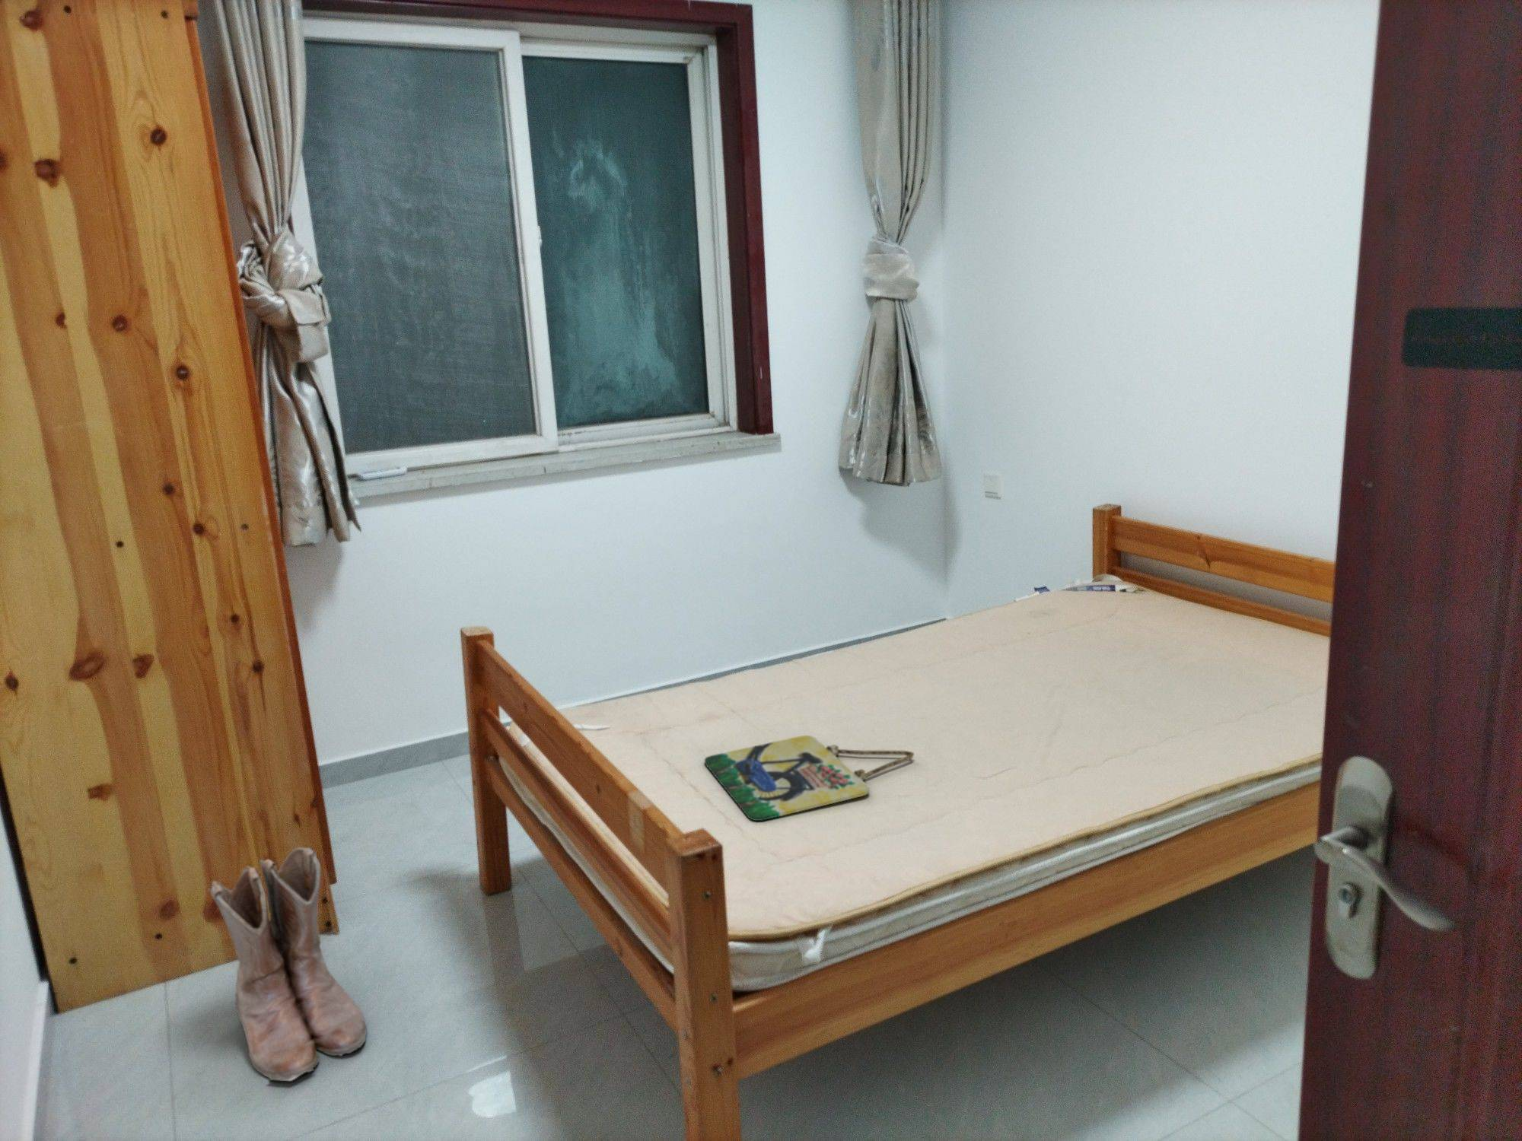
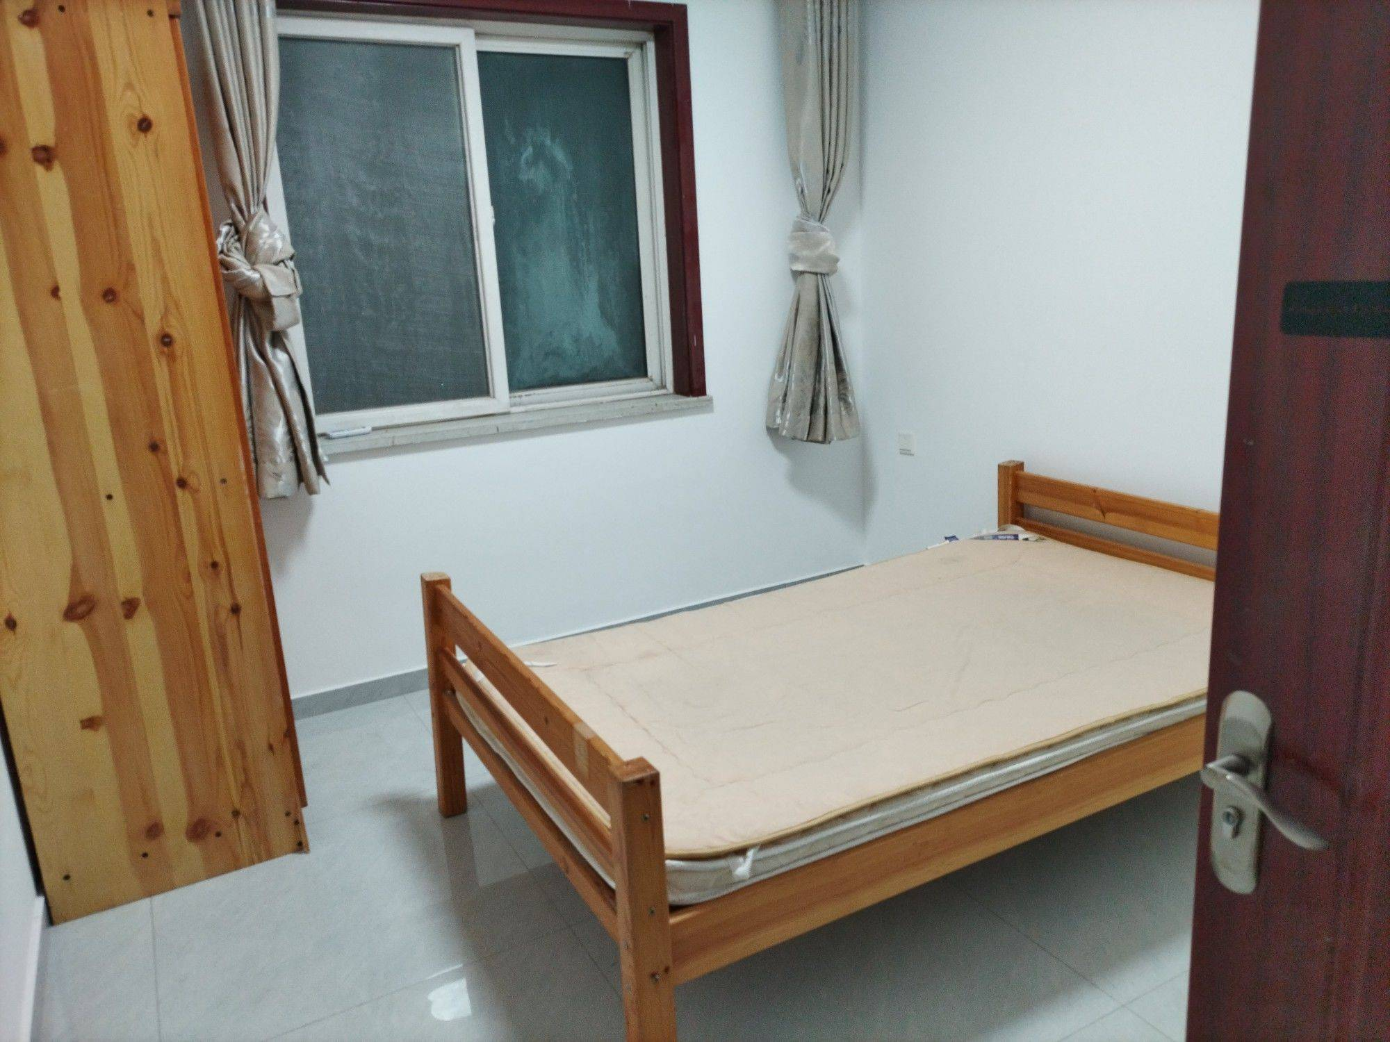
- home sign [703,735,914,821]
- boots [207,846,368,1081]
